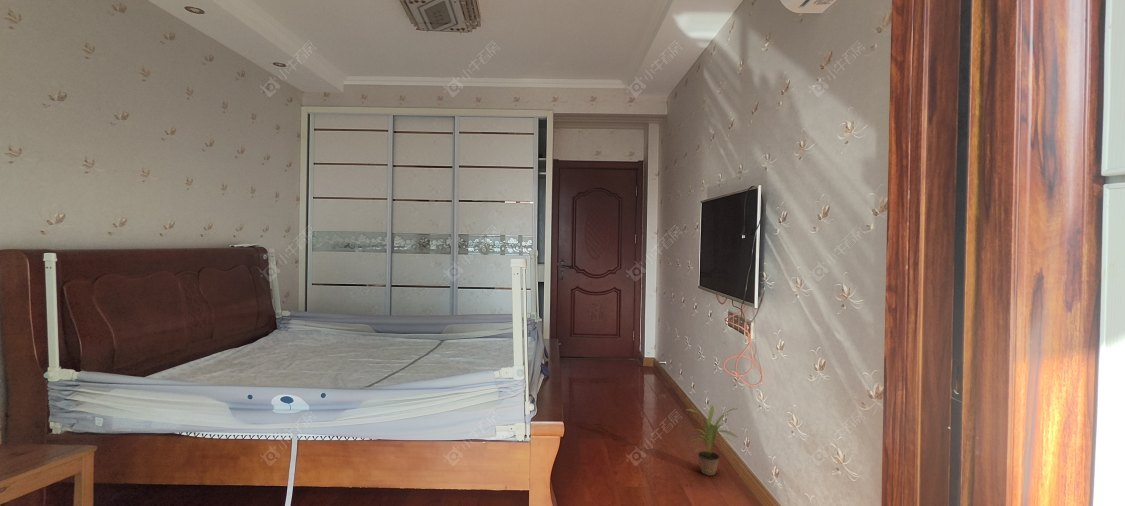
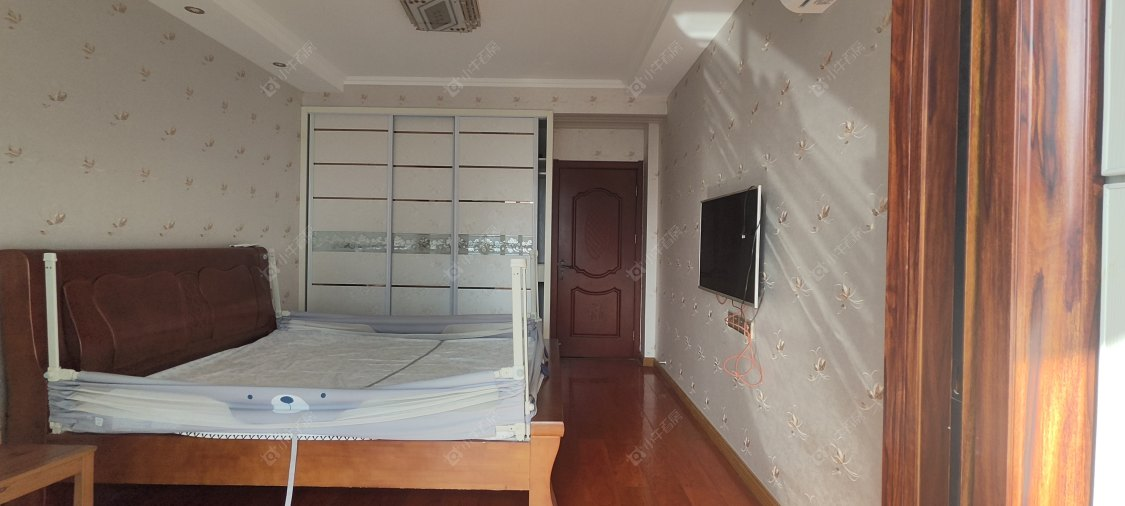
- potted plant [685,404,740,477]
